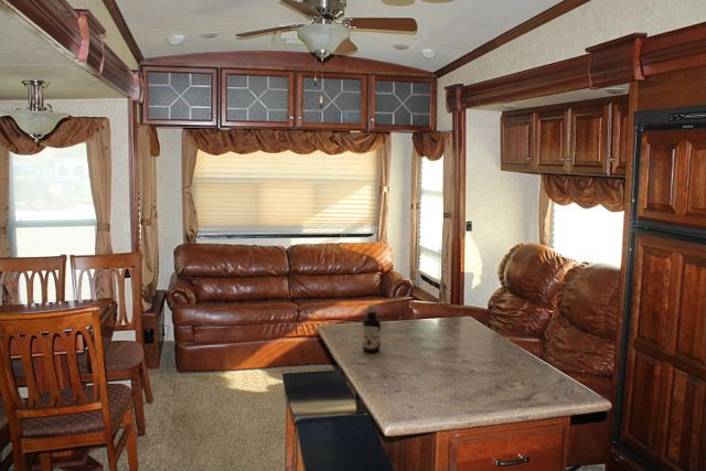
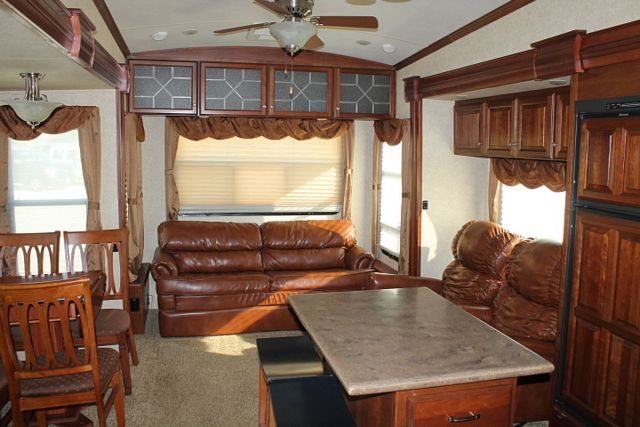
- bottle [362,303,382,353]
